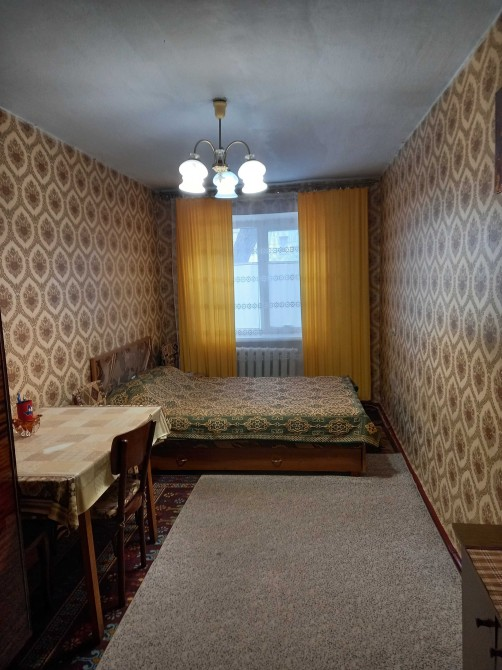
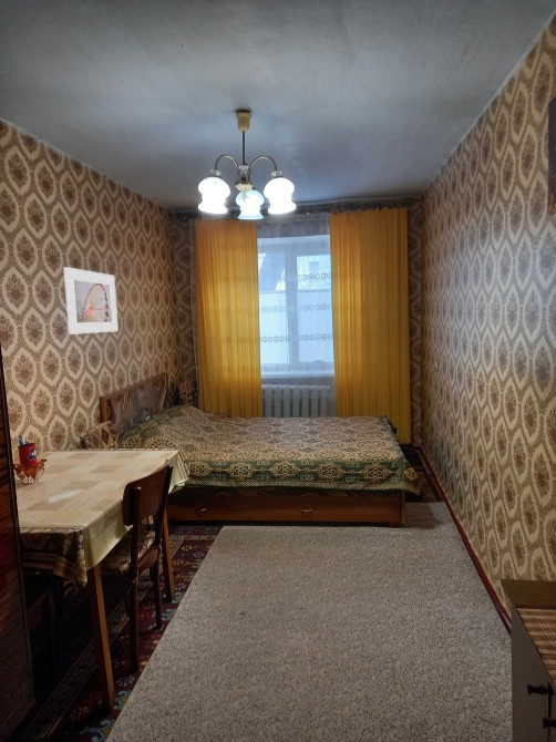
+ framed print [63,266,120,336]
